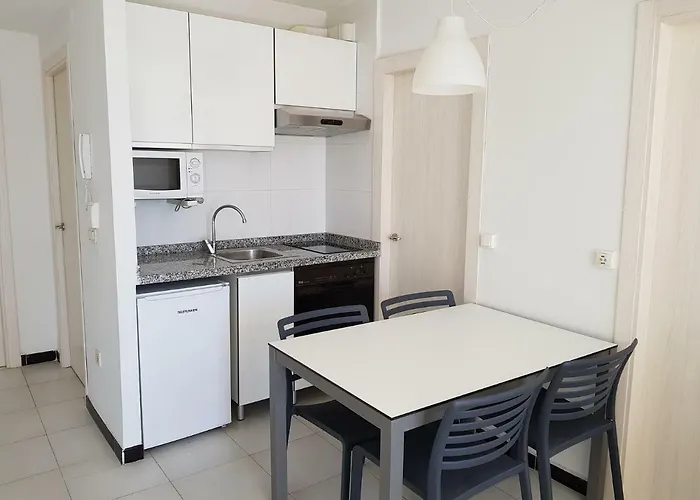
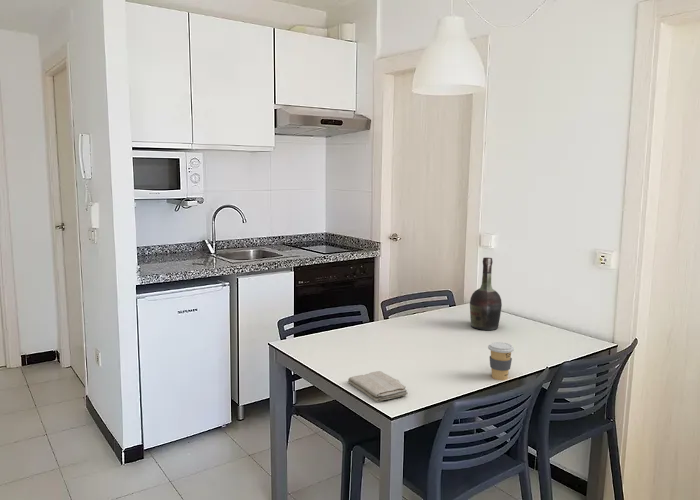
+ coffee cup [487,341,515,381]
+ cognac bottle [469,257,503,331]
+ washcloth [347,370,409,403]
